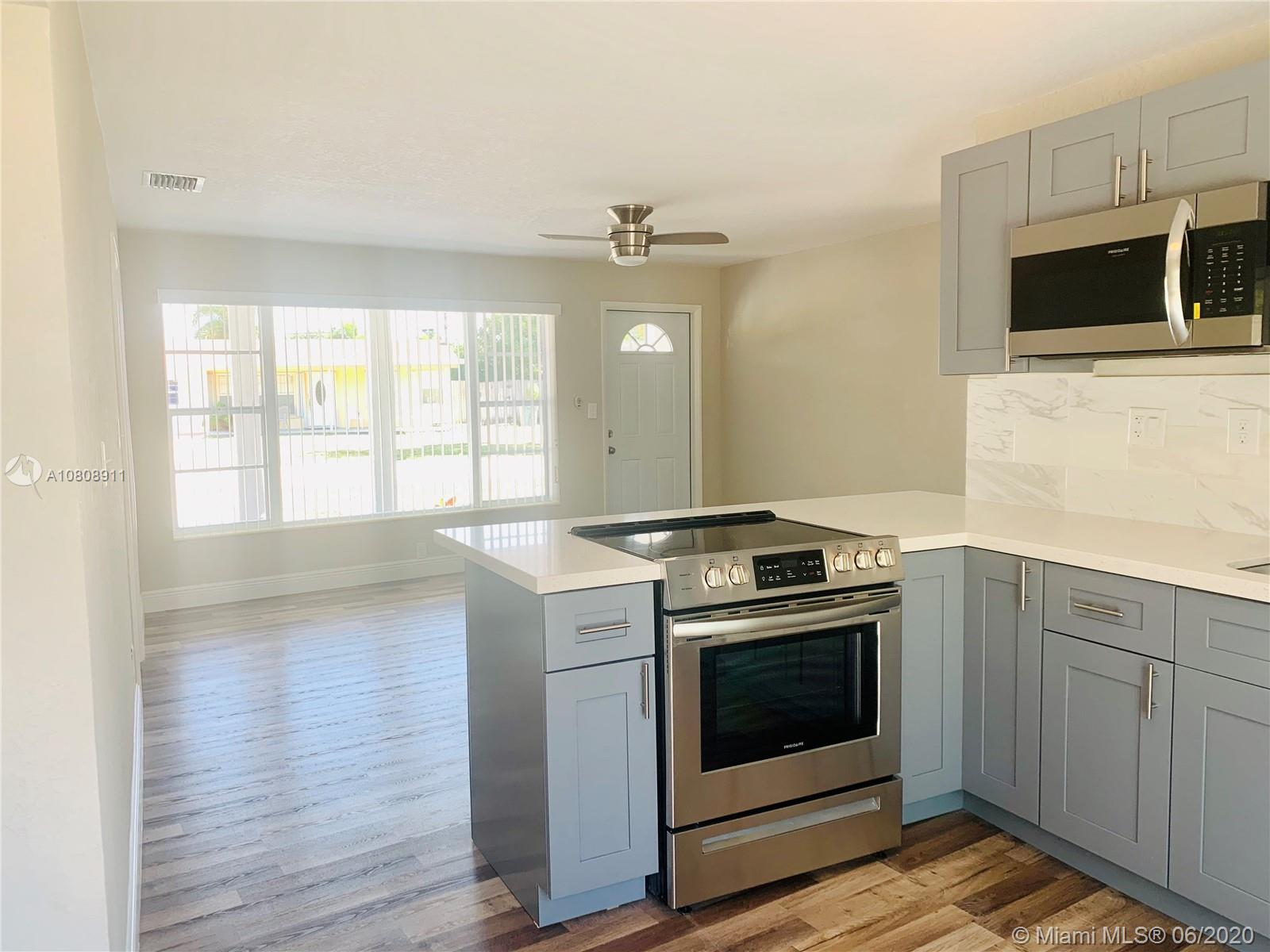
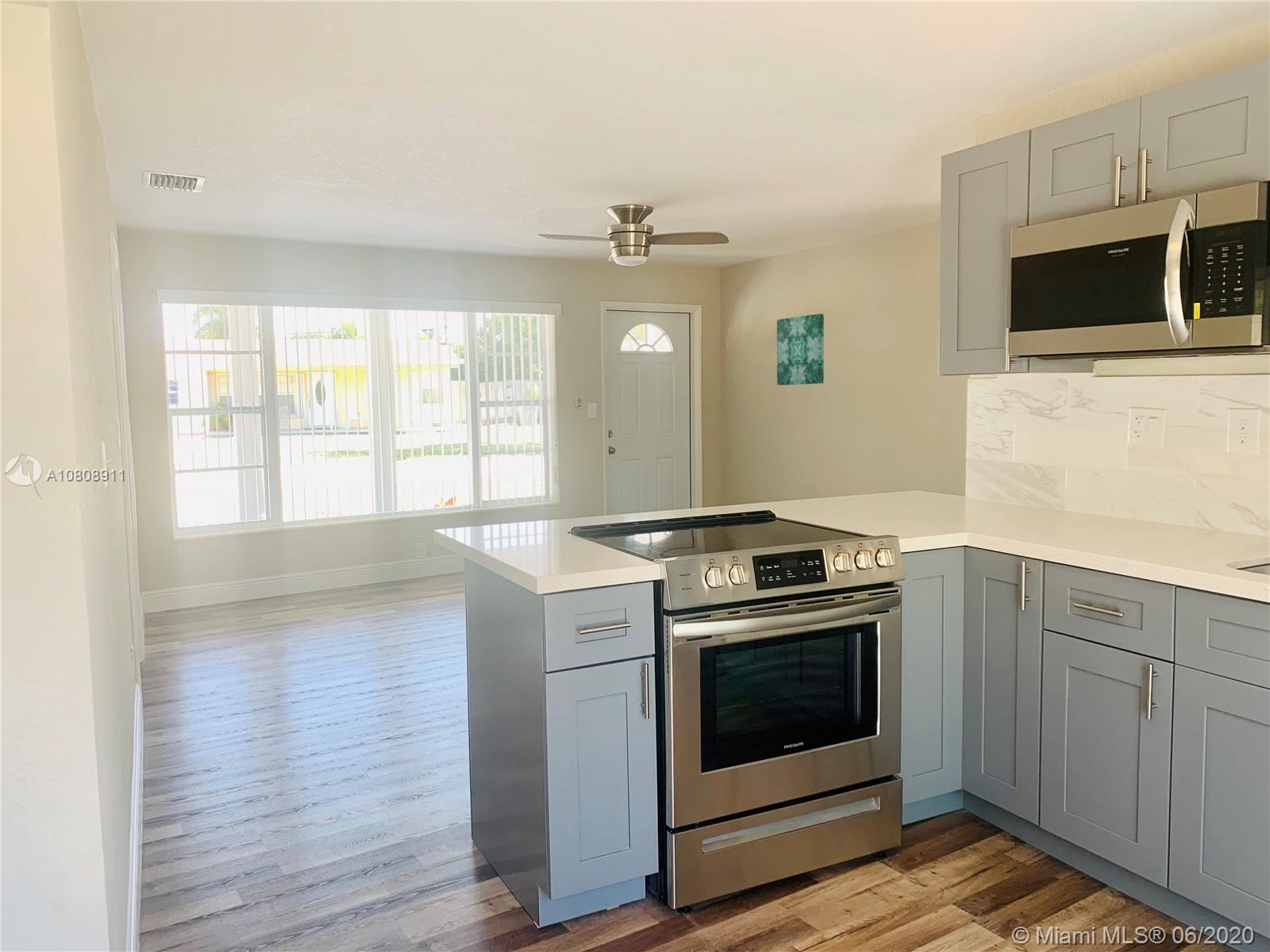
+ wall art [776,313,825,386]
